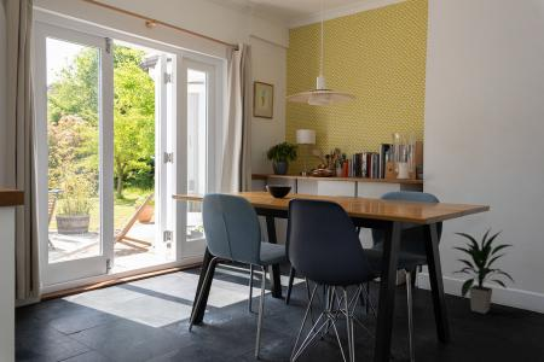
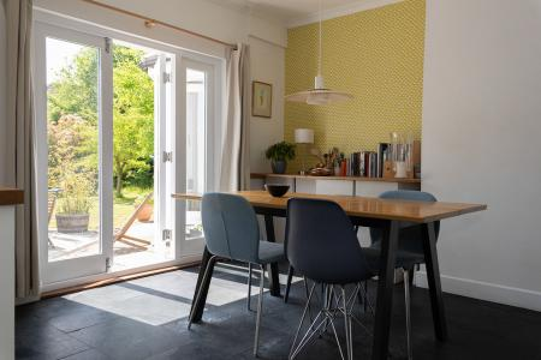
- indoor plant [451,227,516,315]
